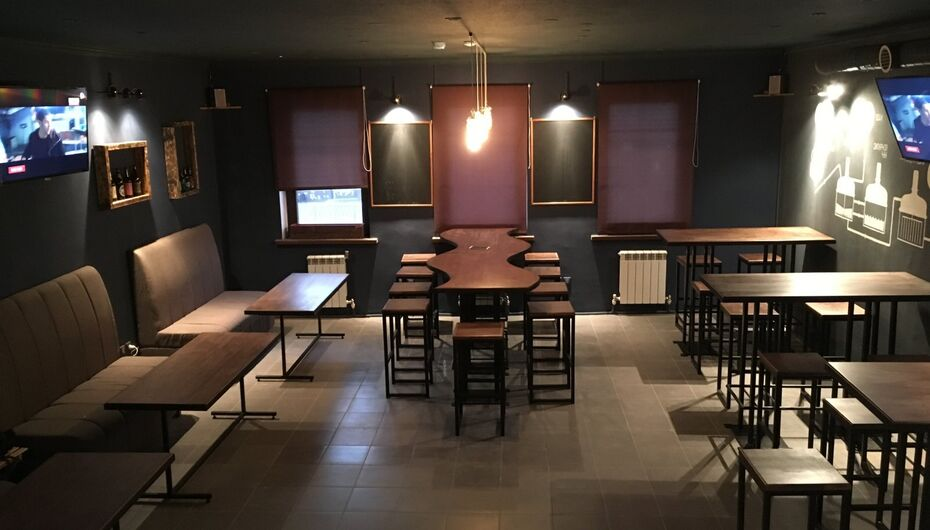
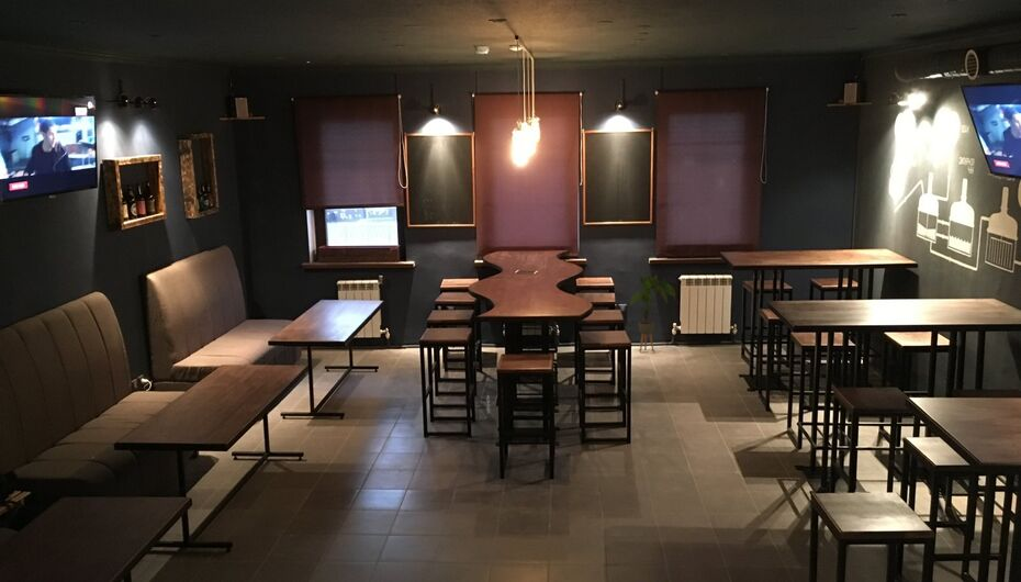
+ house plant [629,273,676,354]
